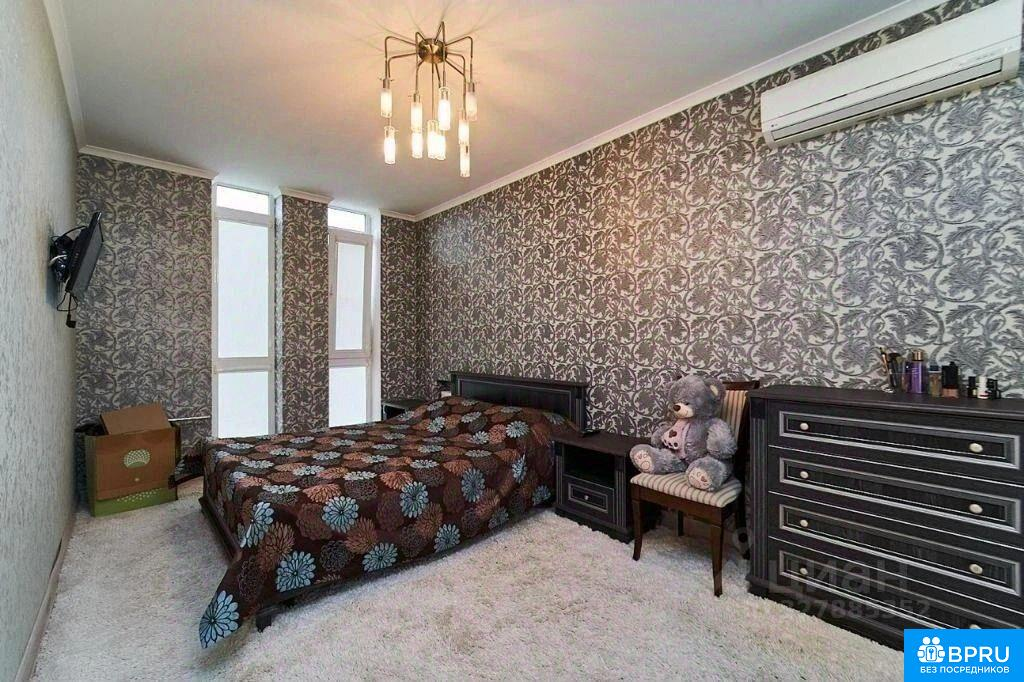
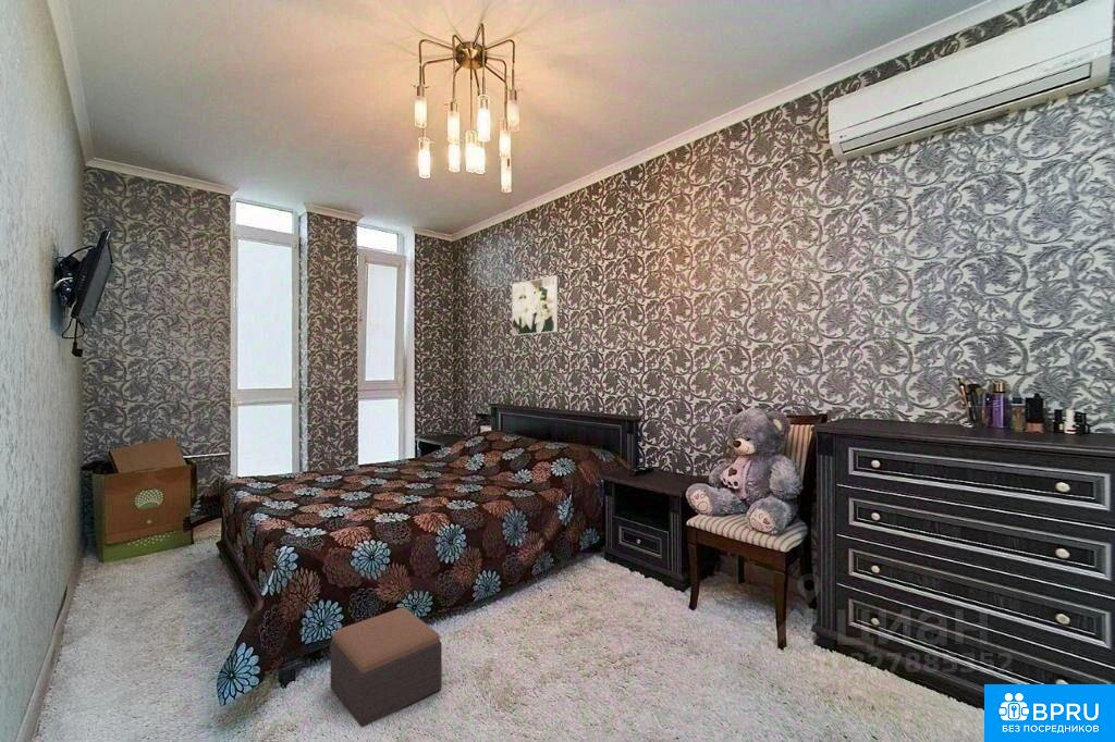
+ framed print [511,274,559,336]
+ footstool [330,607,443,728]
